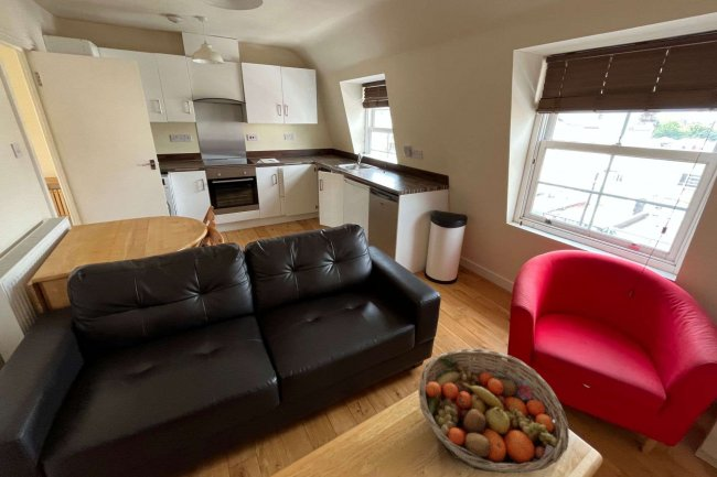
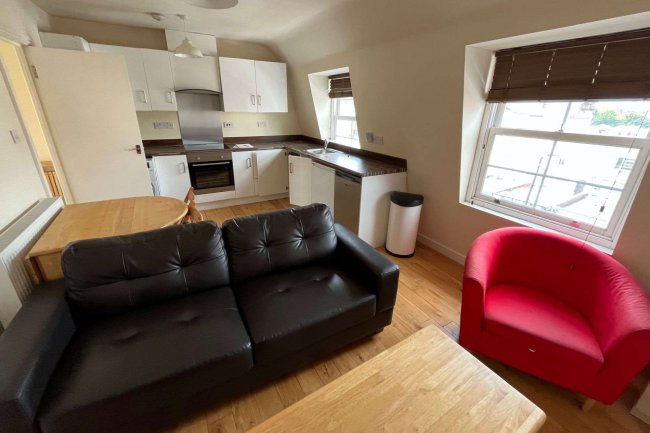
- fruit basket [418,348,570,475]
